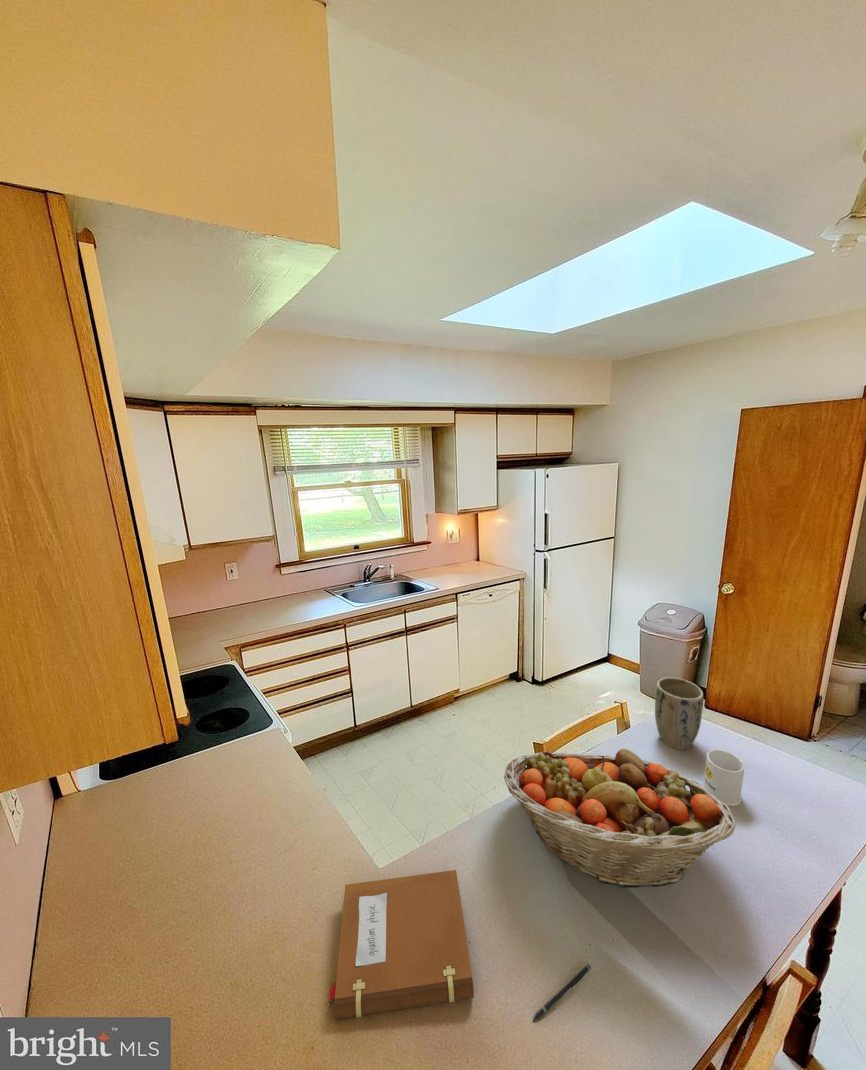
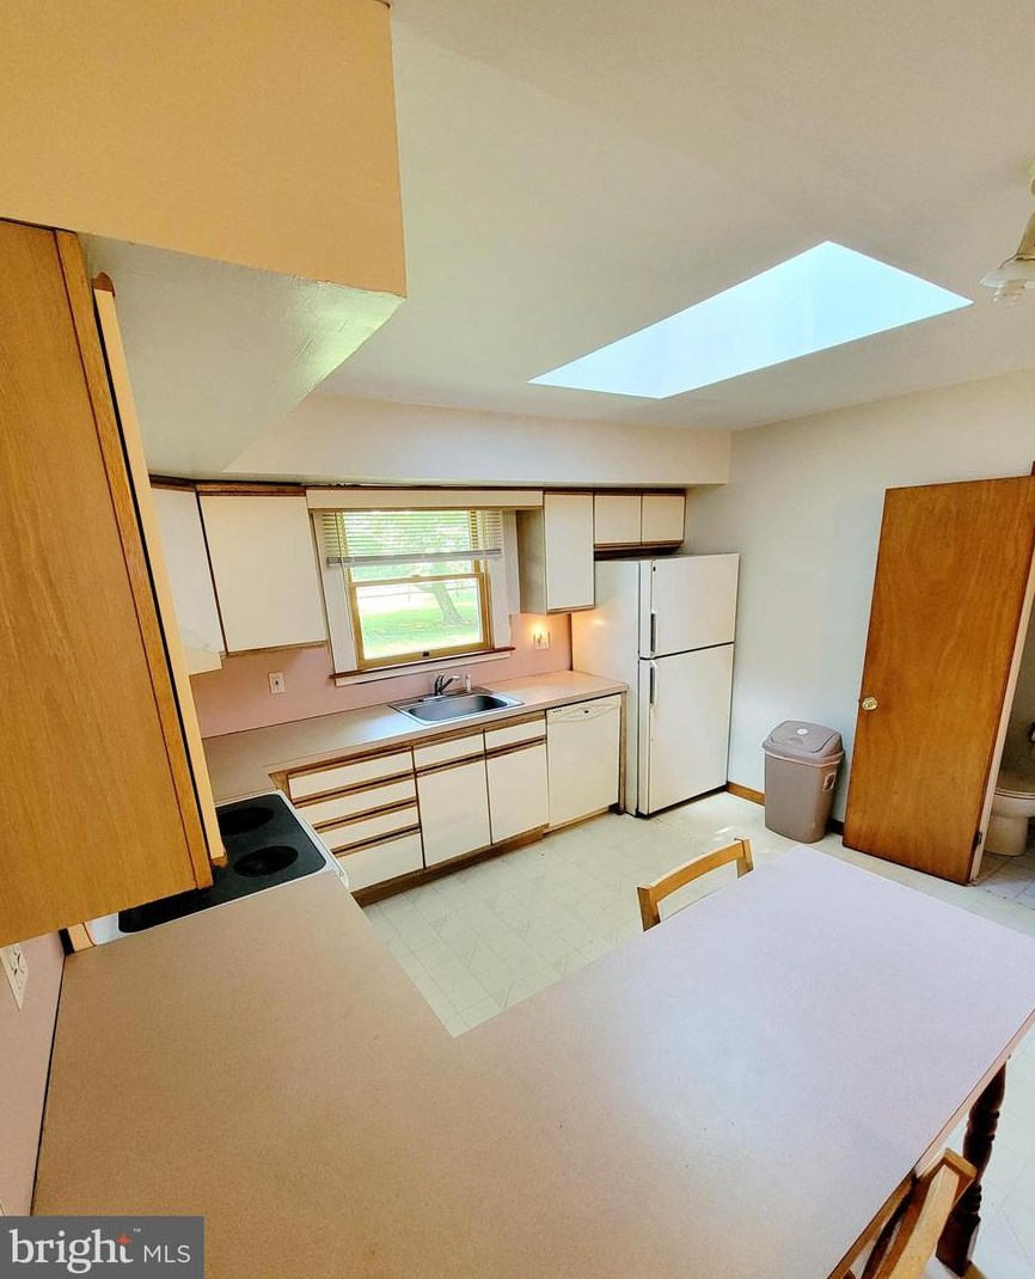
- pen [532,962,592,1022]
- fruit basket [503,748,736,888]
- plant pot [654,676,704,751]
- notebook [328,869,475,1021]
- mug [702,748,745,807]
